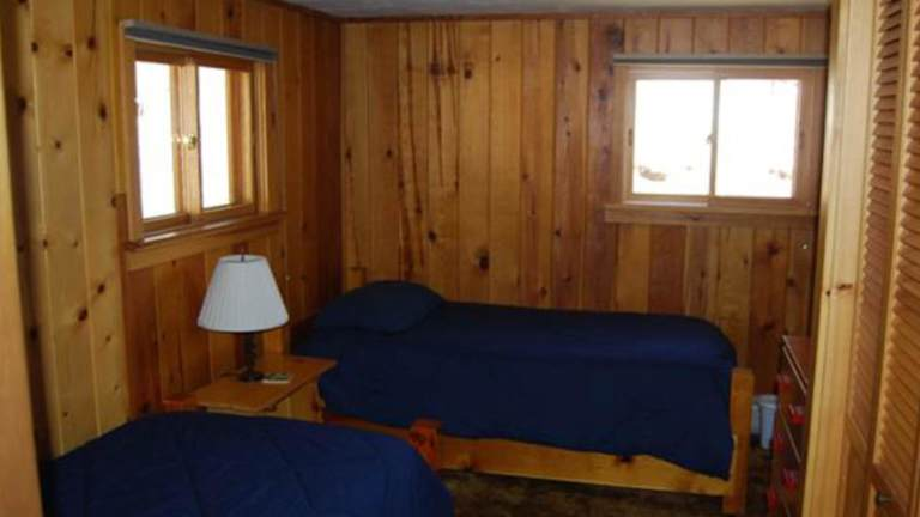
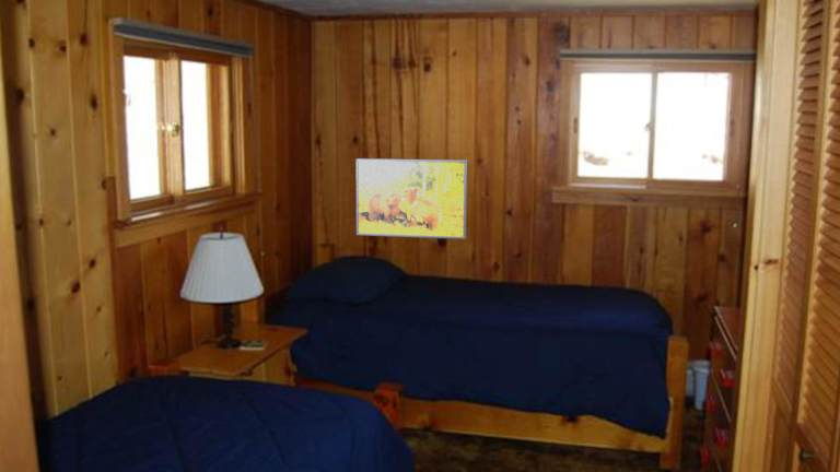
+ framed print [354,157,468,240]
